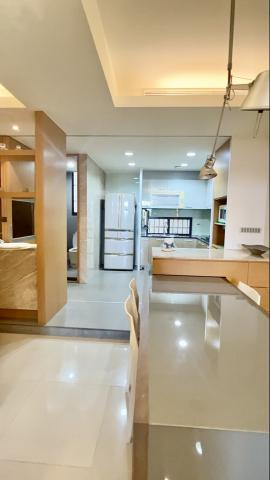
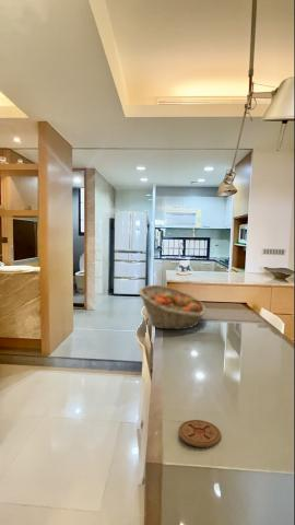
+ fruit basket [138,284,208,330]
+ coaster [177,419,222,448]
